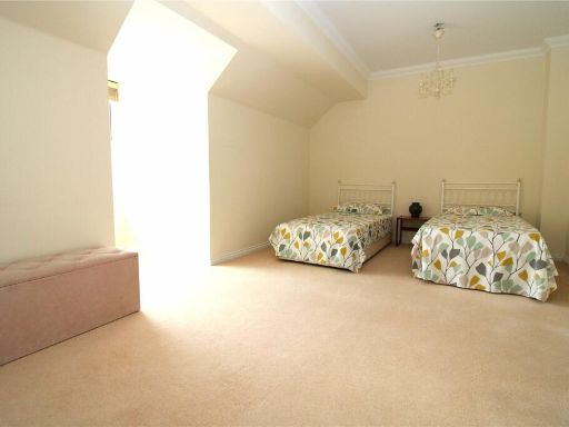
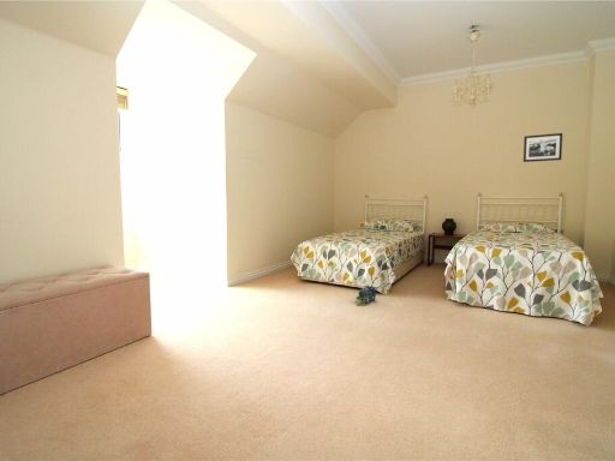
+ picture frame [523,132,563,163]
+ toy train [354,285,378,306]
